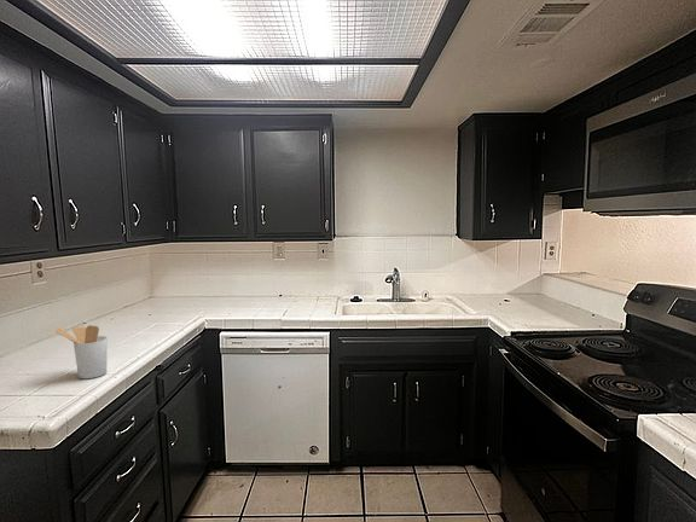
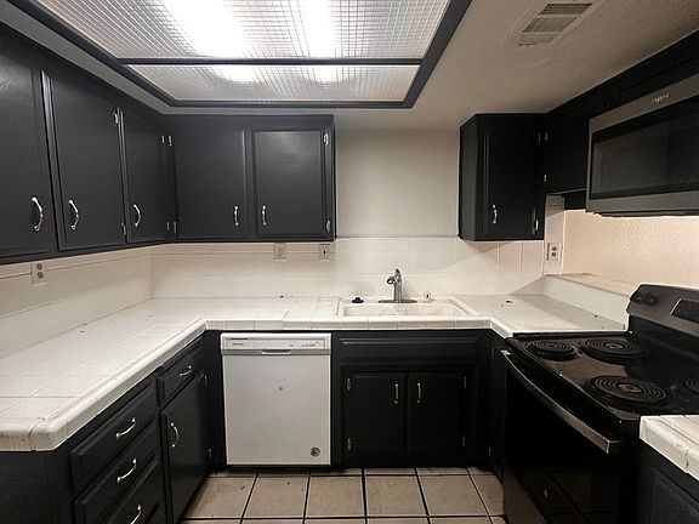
- utensil holder [54,324,109,379]
